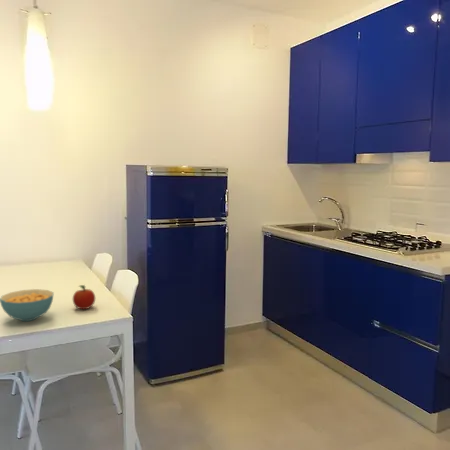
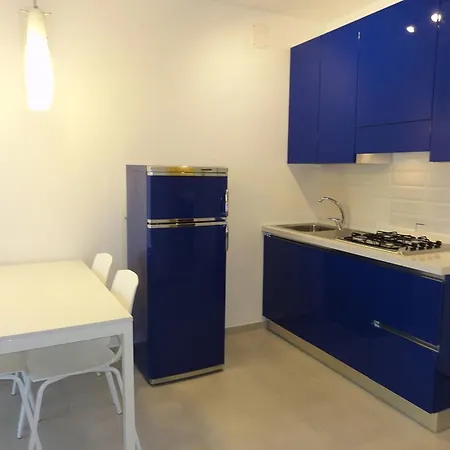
- fruit [72,284,96,310]
- cereal bowl [0,288,55,323]
